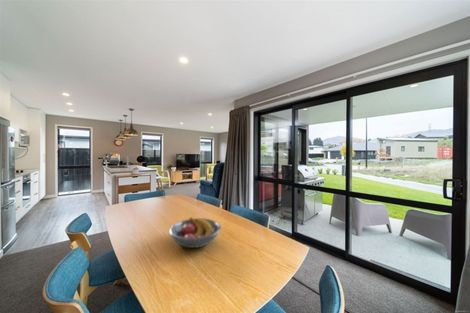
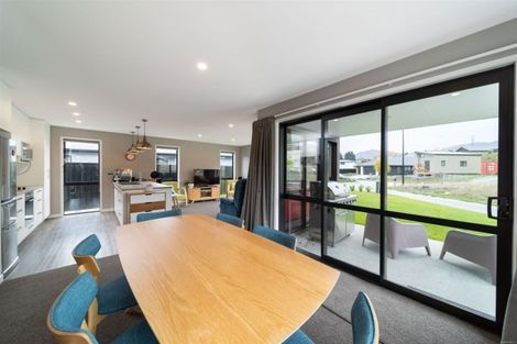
- fruit bowl [168,216,222,249]
